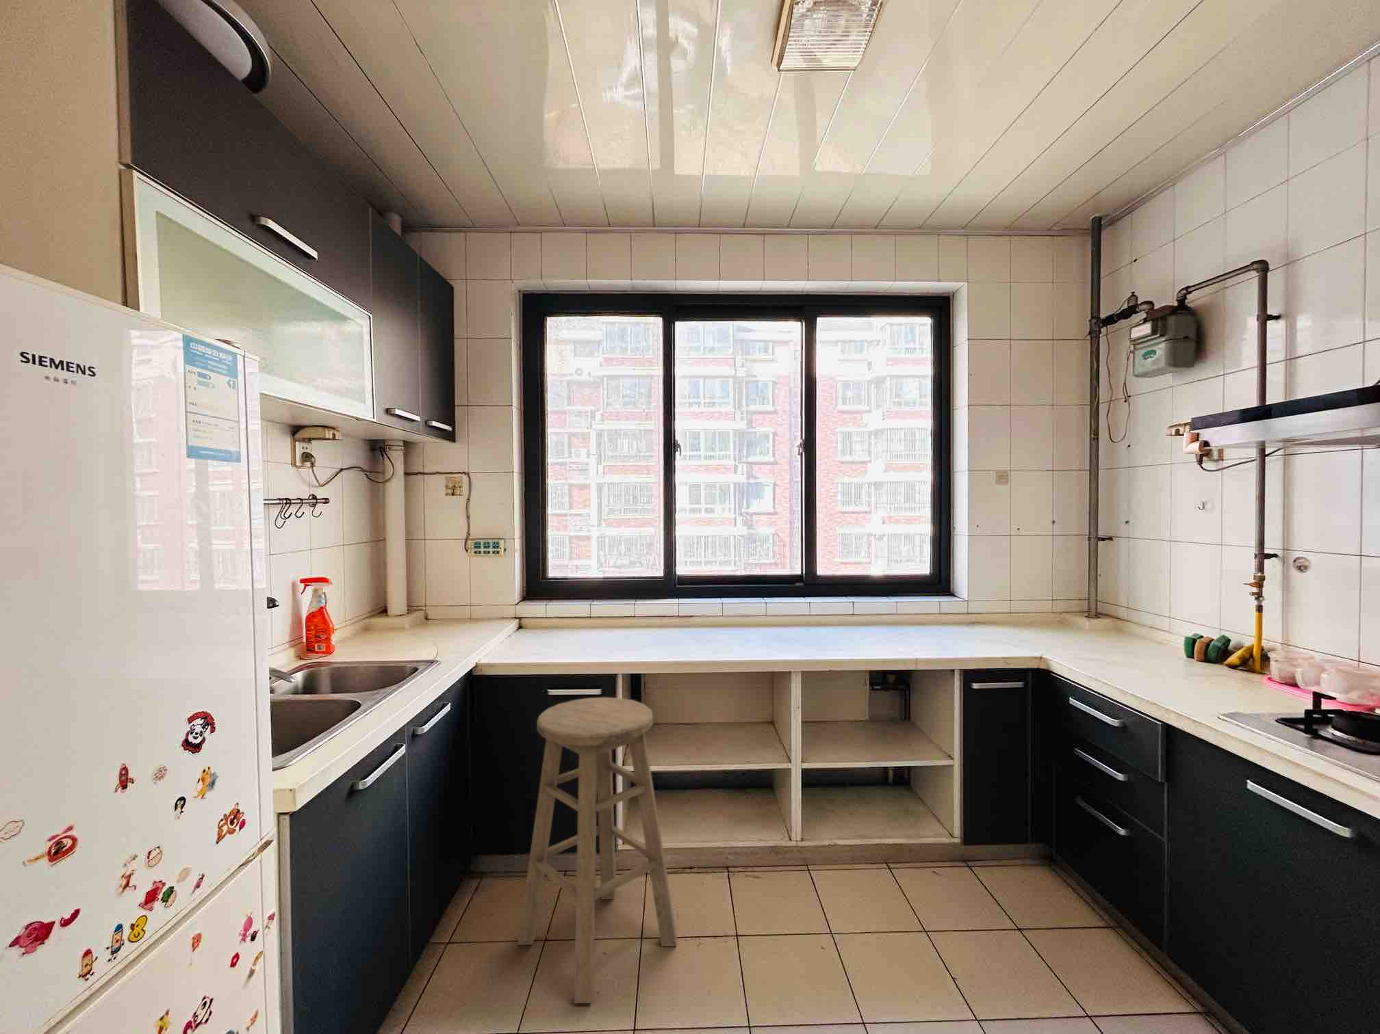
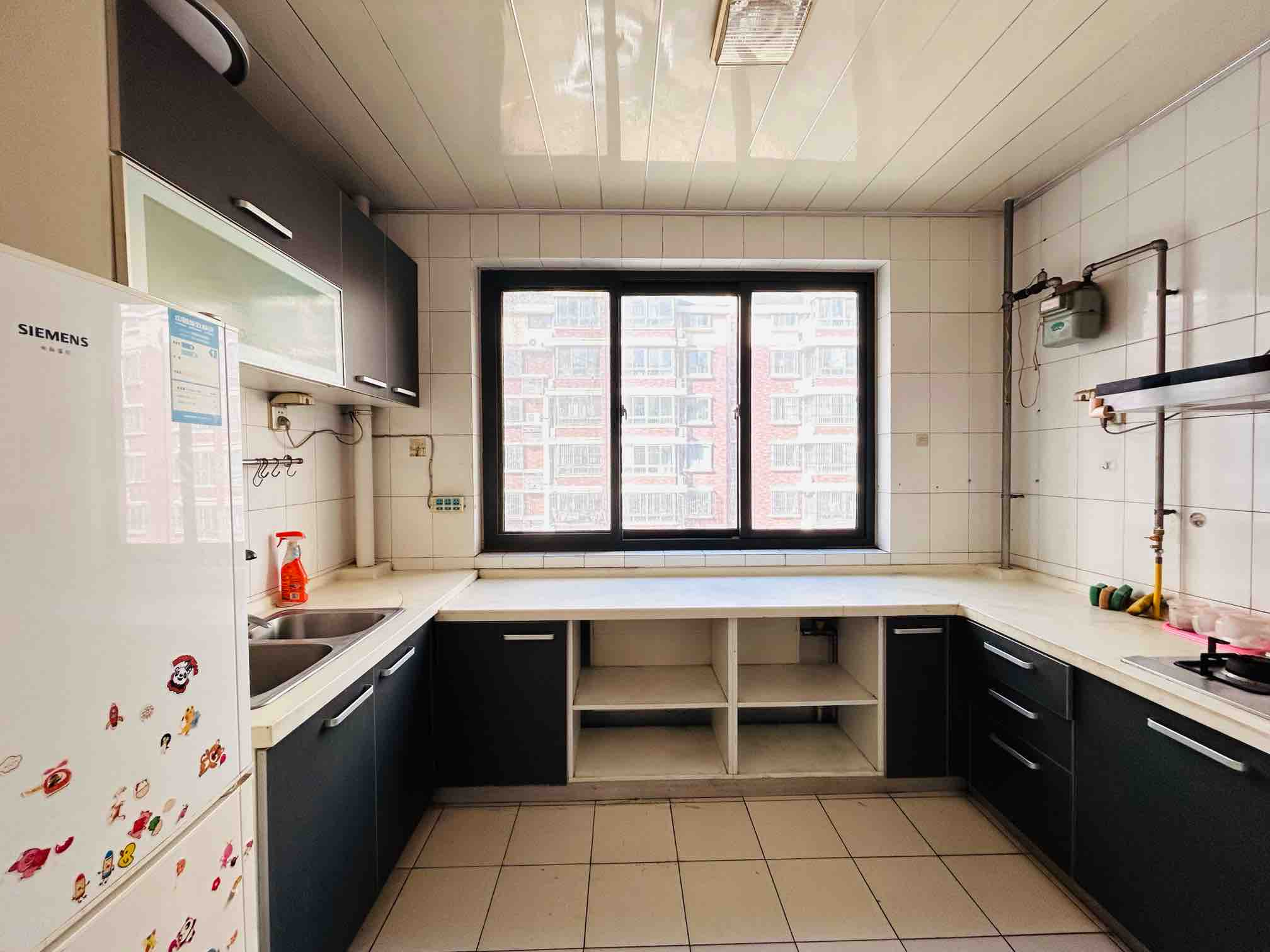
- bar stool [517,697,678,1004]
